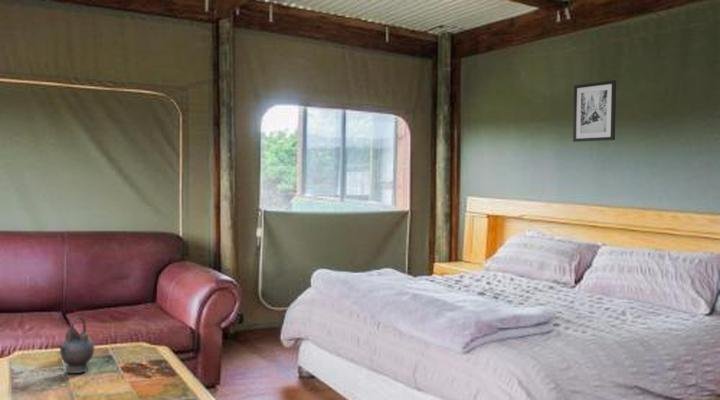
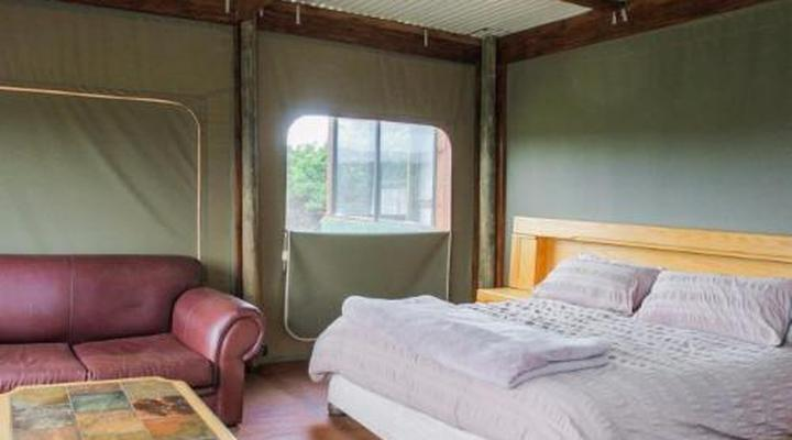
- teapot [57,315,95,374]
- wall art [572,79,617,143]
